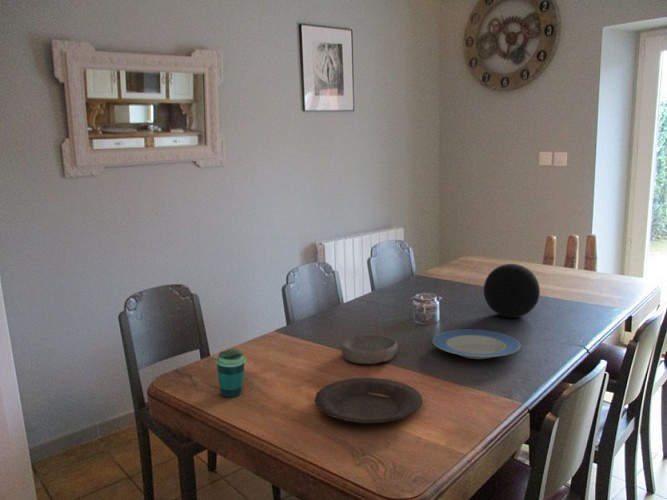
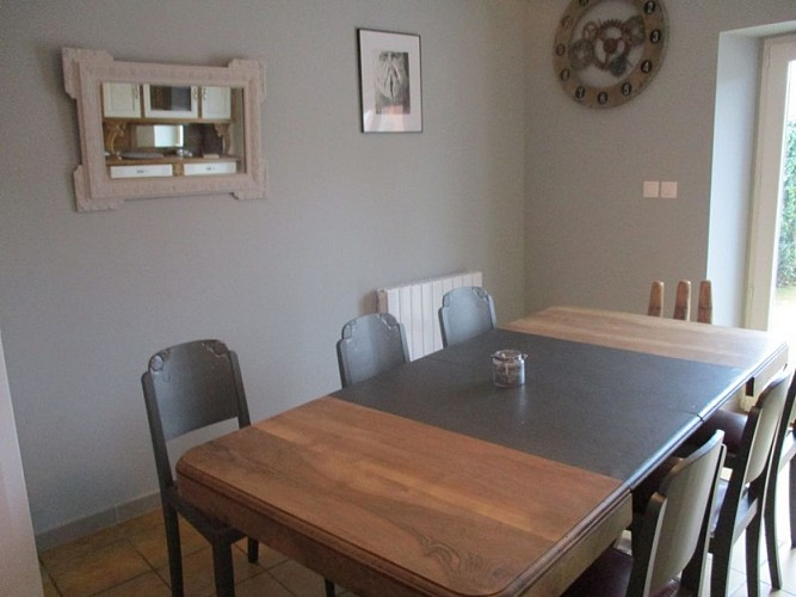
- plate [314,377,424,424]
- decorative orb [483,263,541,319]
- cup [215,349,247,398]
- bowl [340,334,399,365]
- plate [432,329,522,360]
